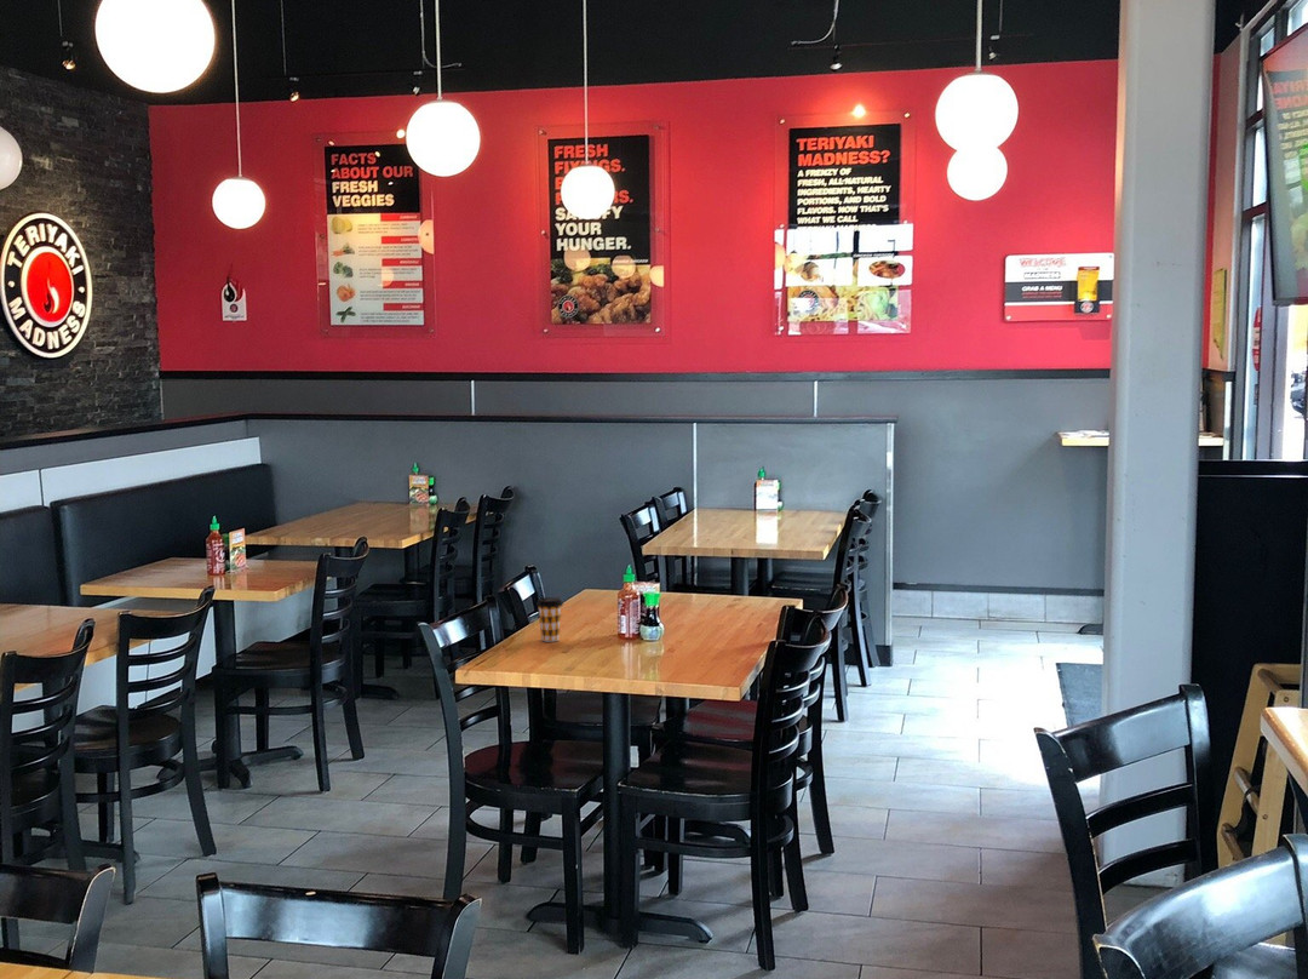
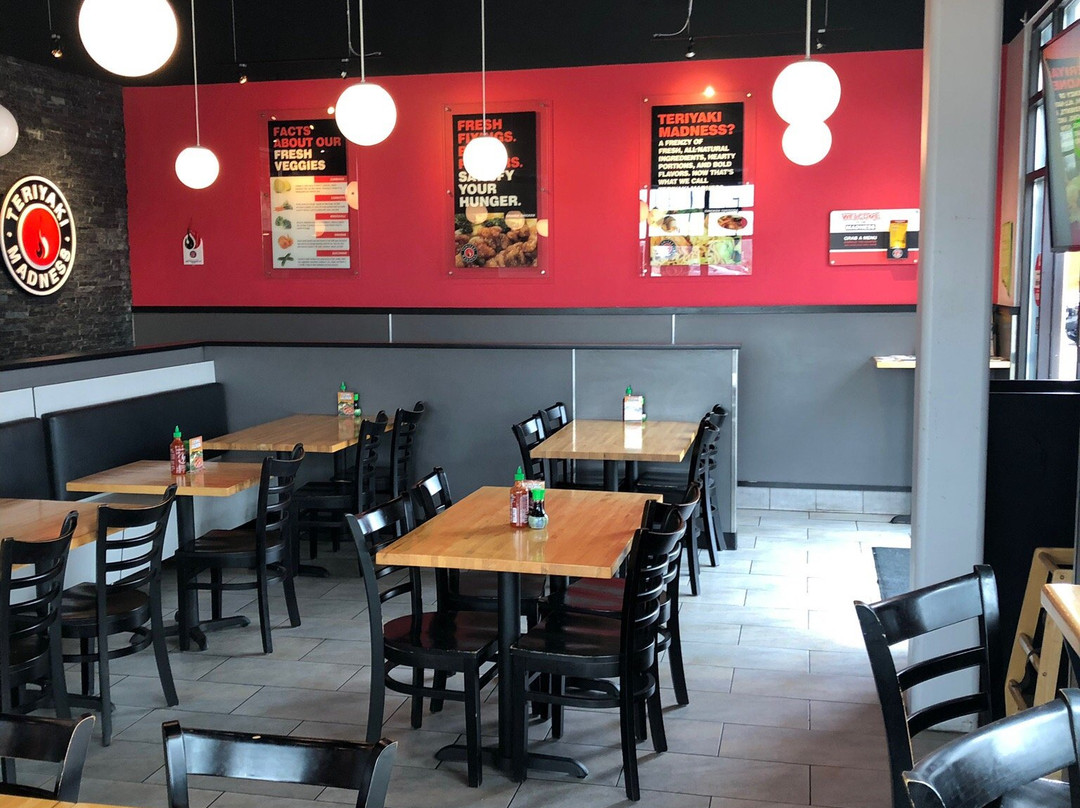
- coffee cup [535,596,564,643]
